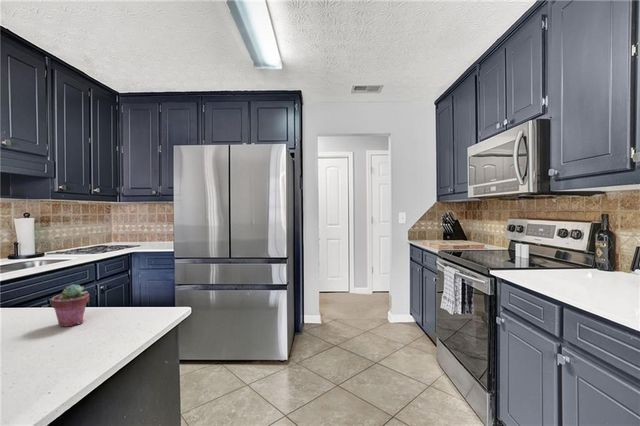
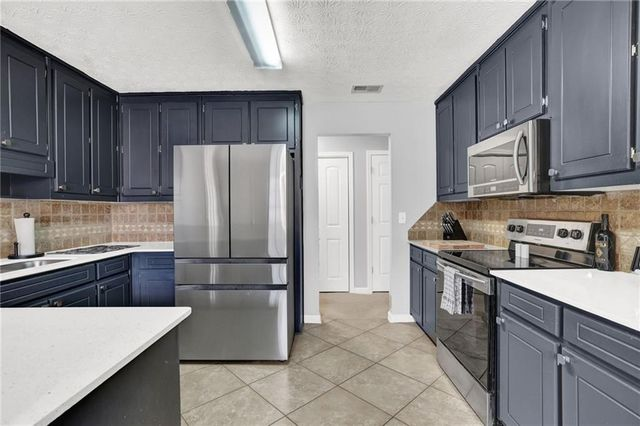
- potted succulent [50,284,90,328]
